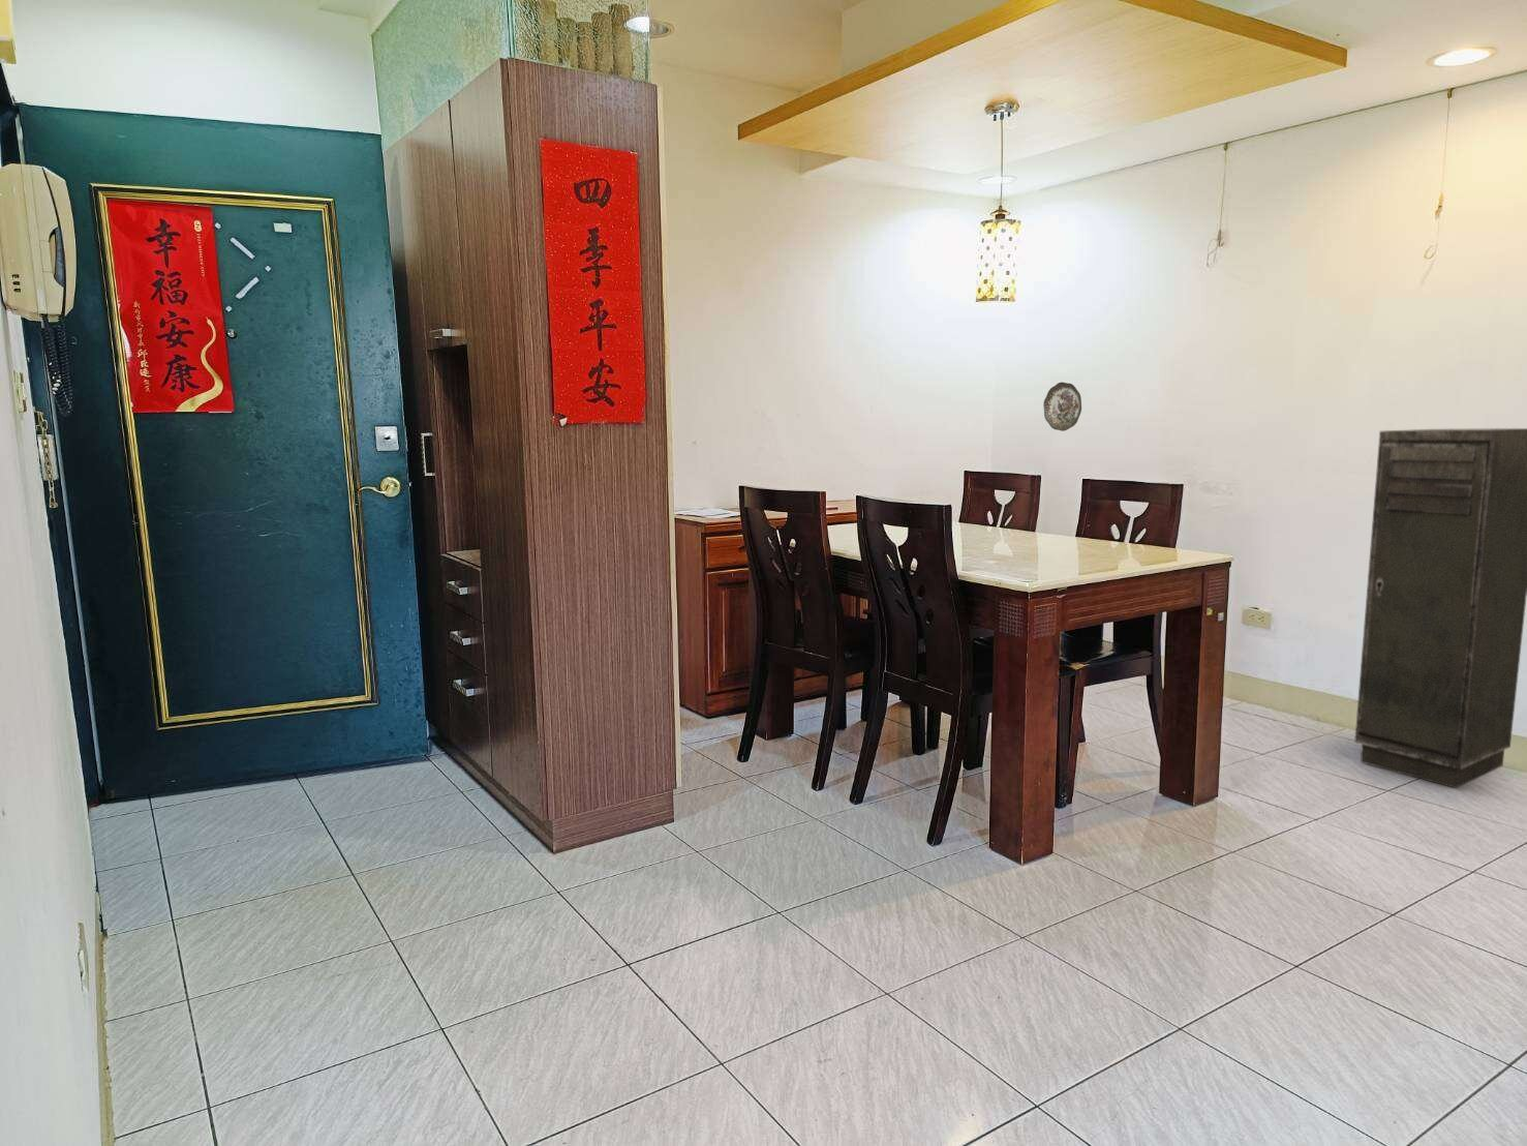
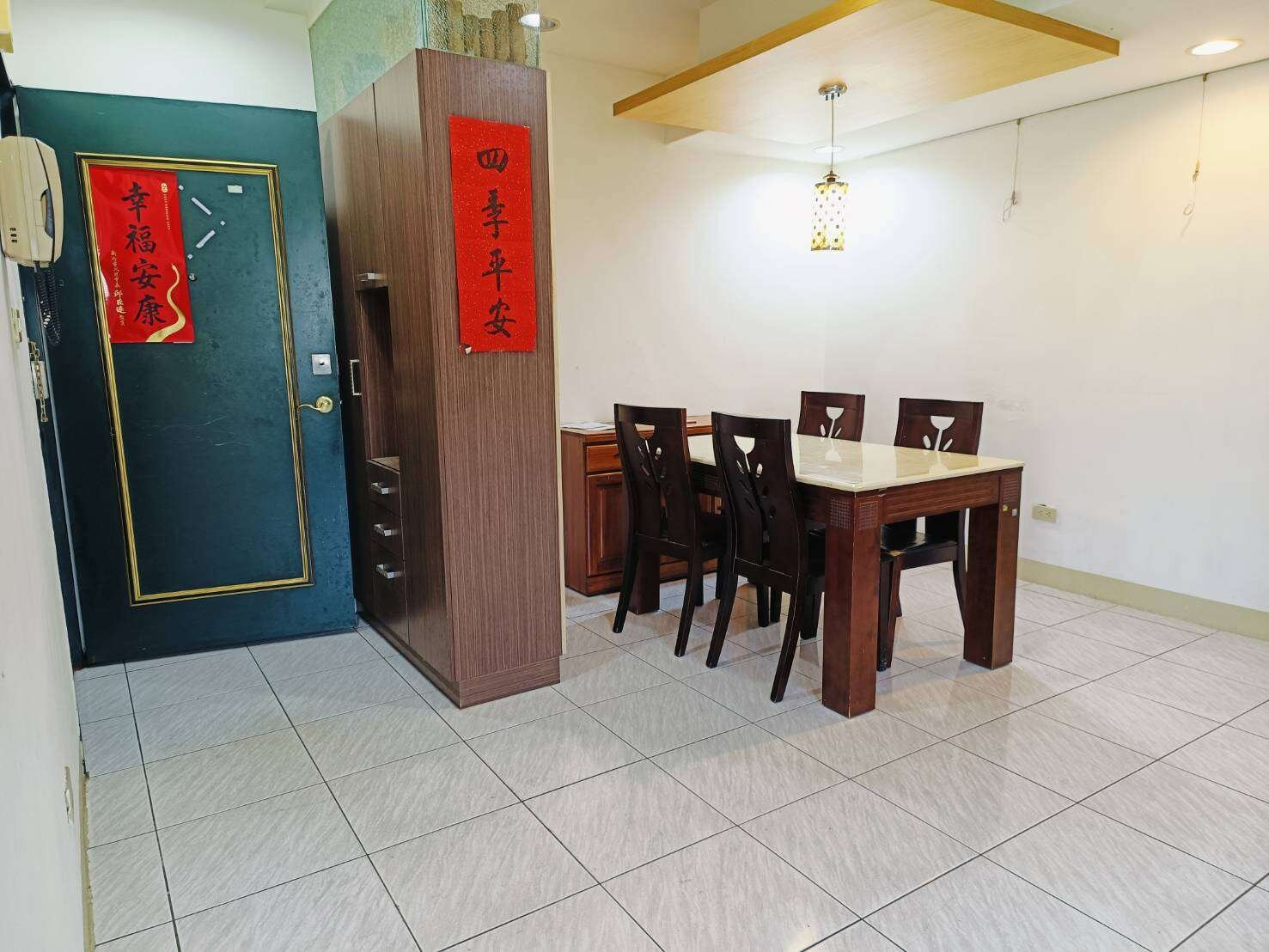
- storage cabinet [1354,427,1527,790]
- decorative plate [1042,382,1083,432]
